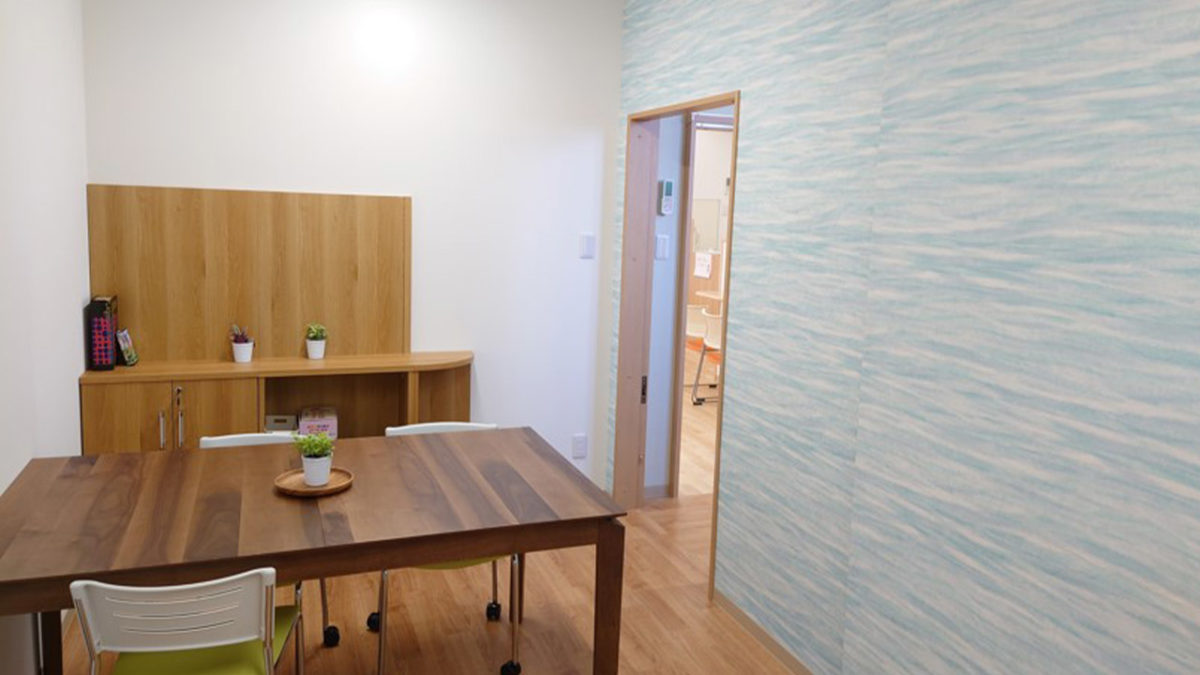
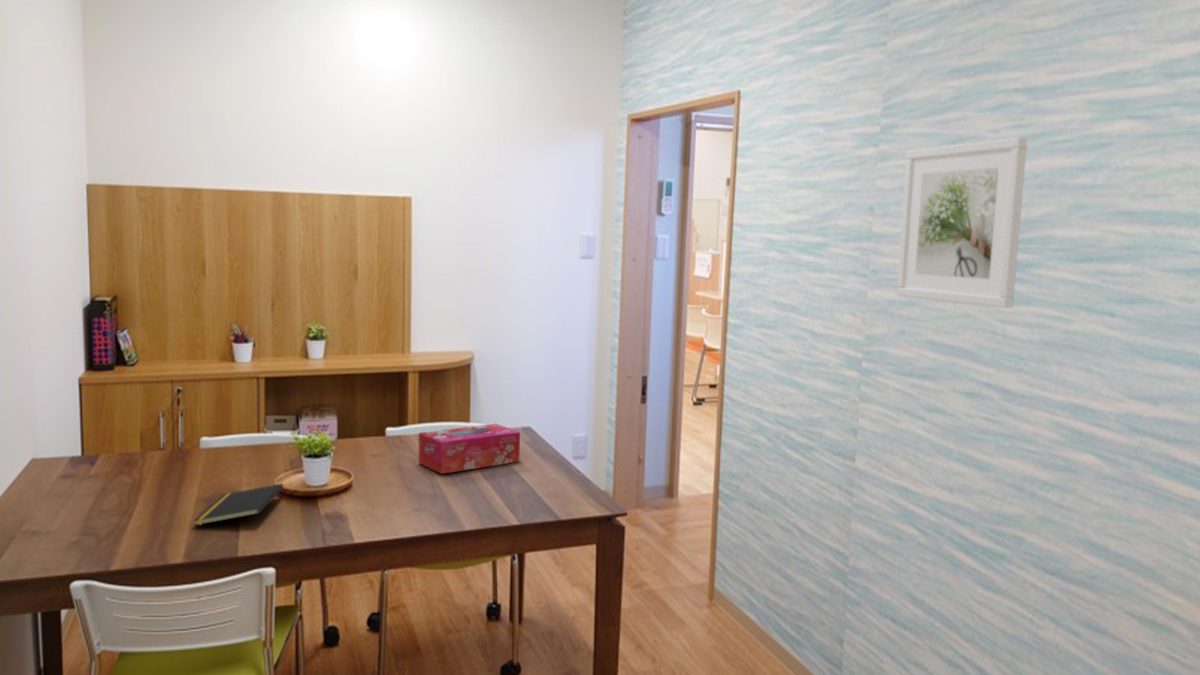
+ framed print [896,136,1028,309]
+ tissue box [418,423,521,475]
+ notepad [192,483,284,527]
